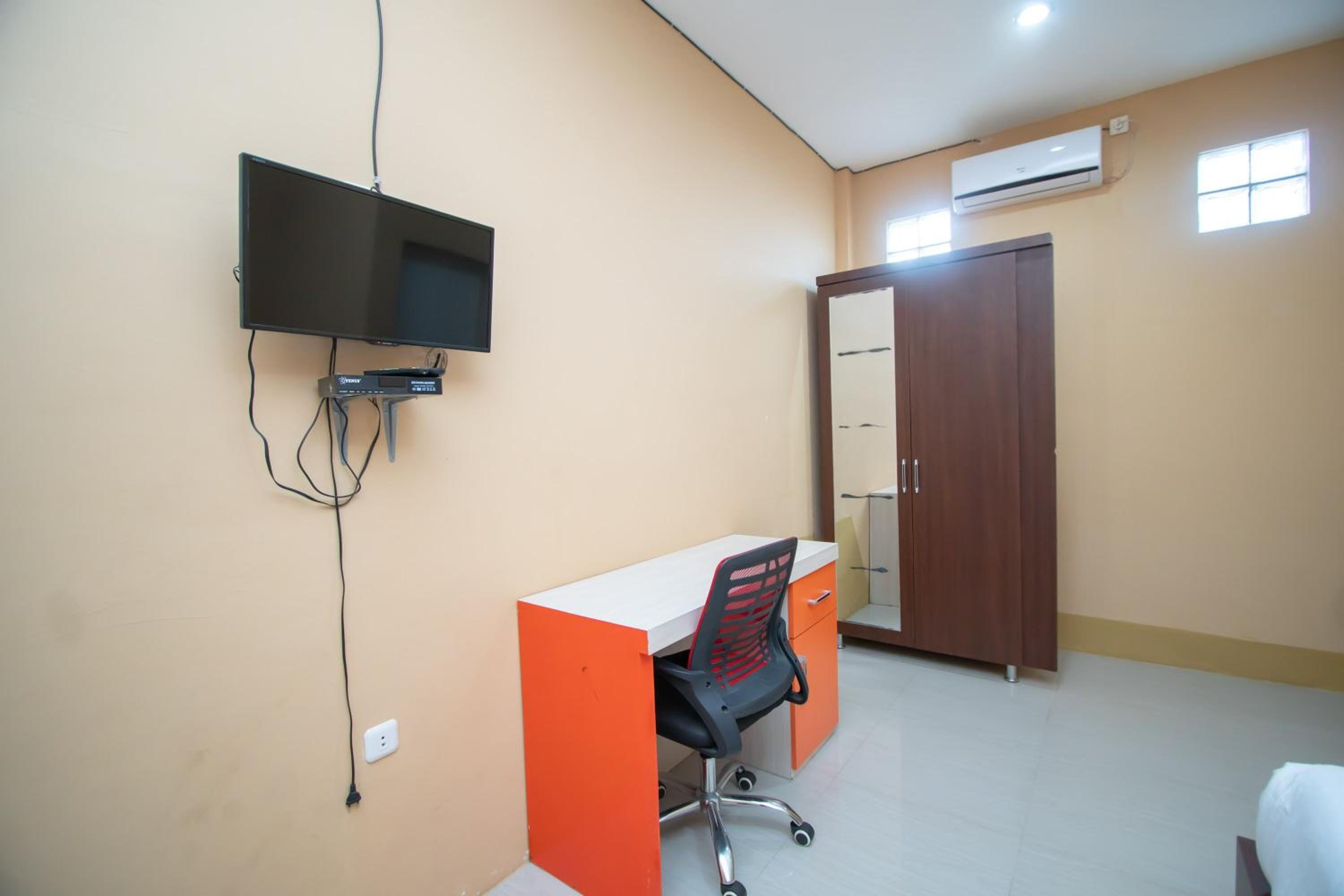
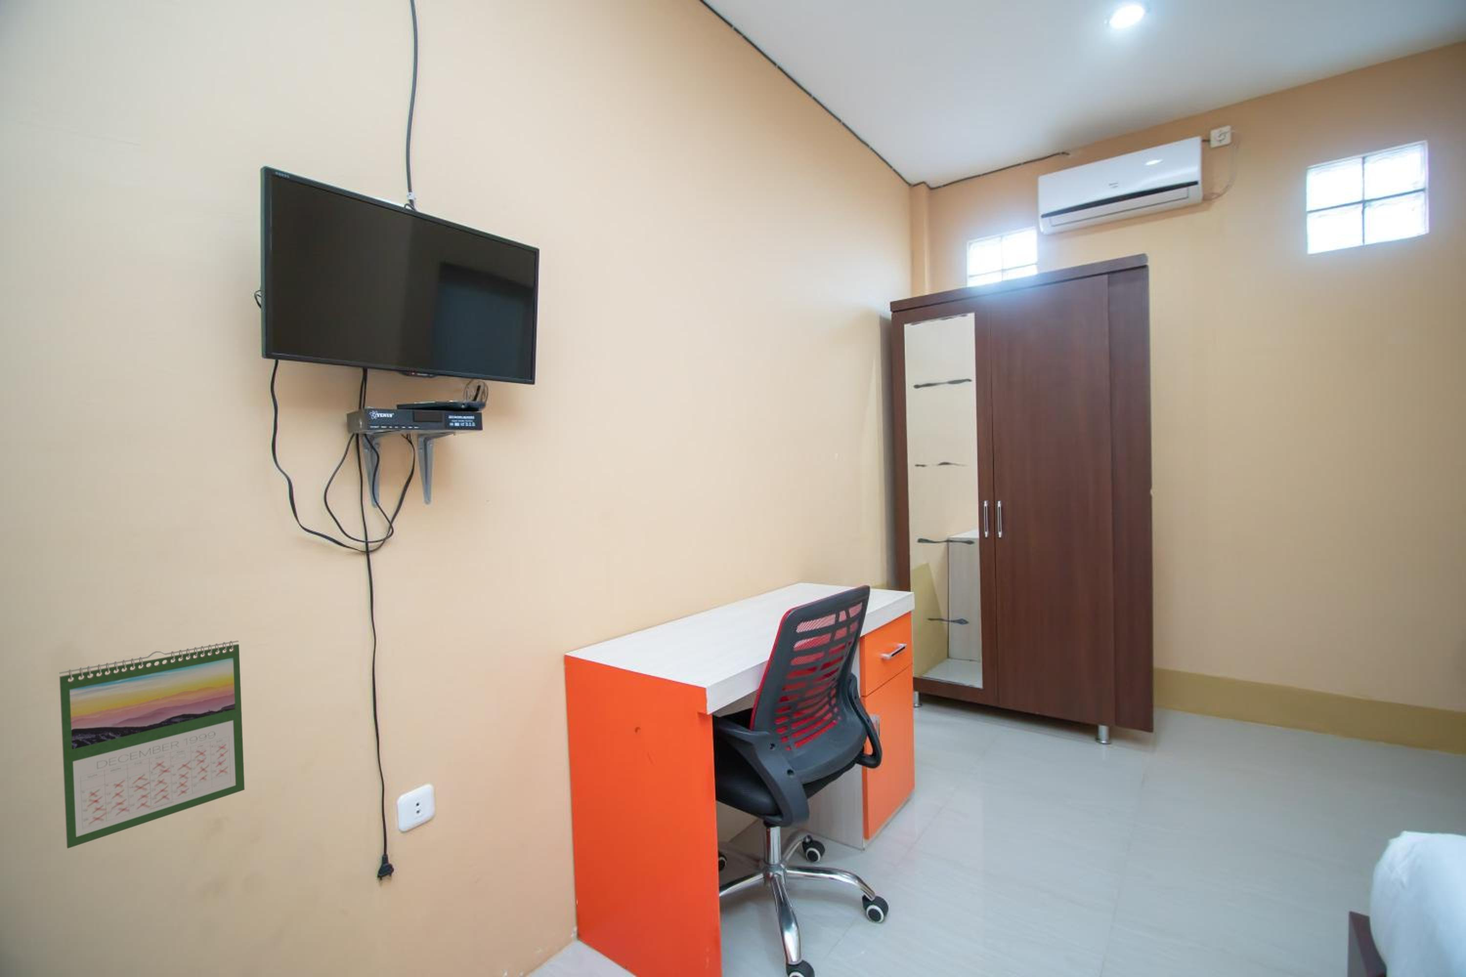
+ calendar [59,640,245,849]
